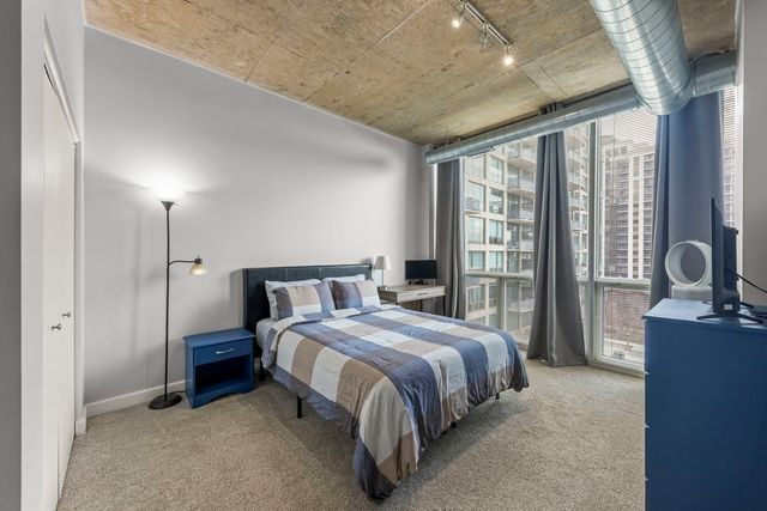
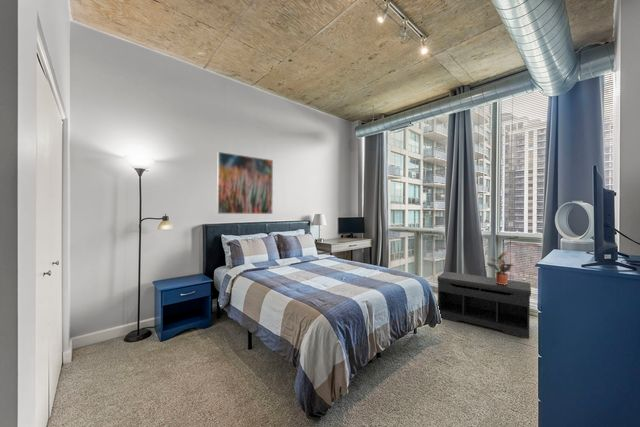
+ potted plant [485,251,516,285]
+ bench [437,271,532,340]
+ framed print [216,151,274,215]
